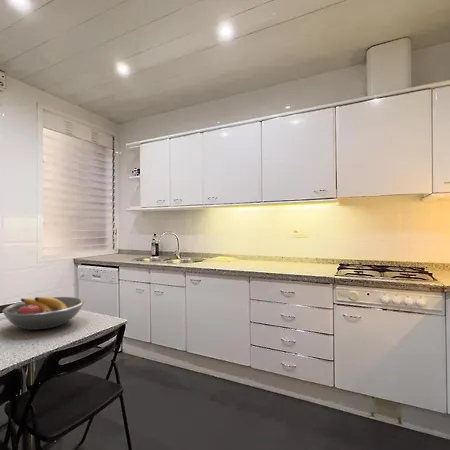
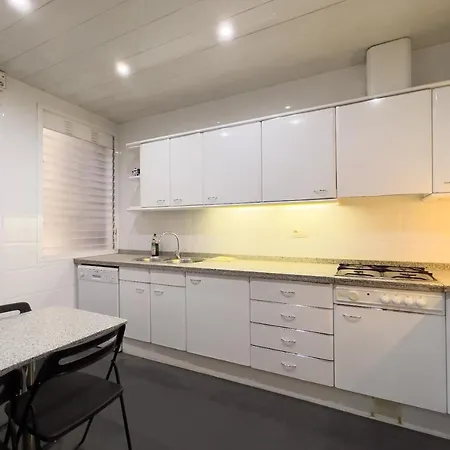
- fruit bowl [1,296,85,331]
